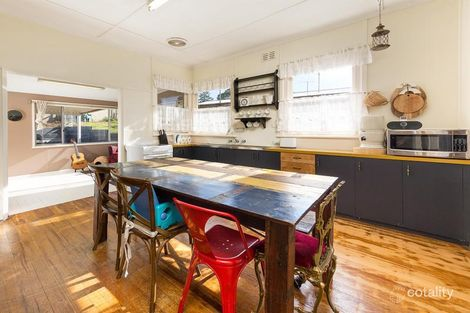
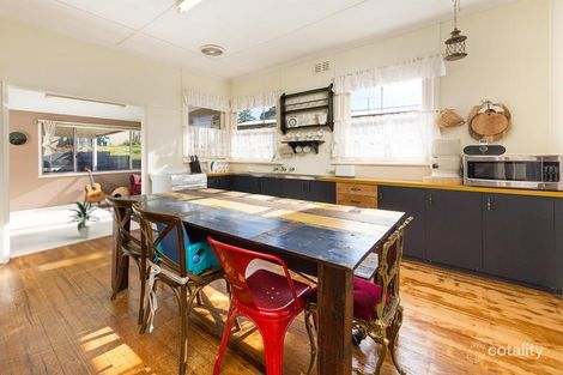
+ indoor plant [67,196,102,240]
